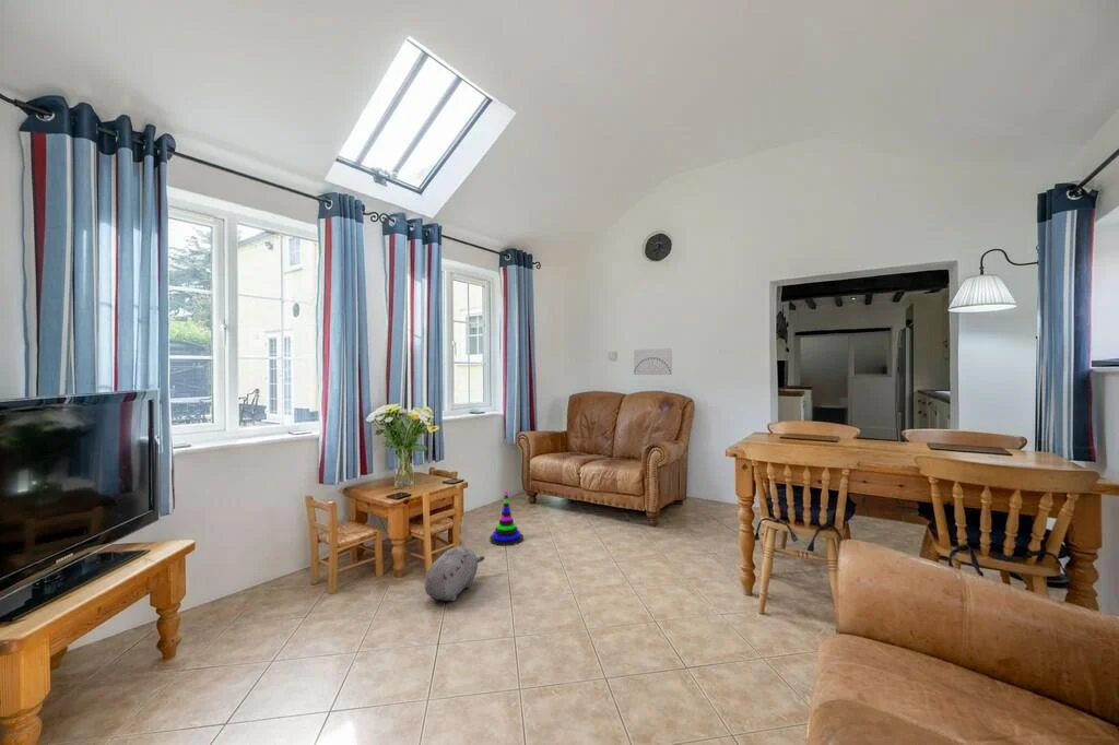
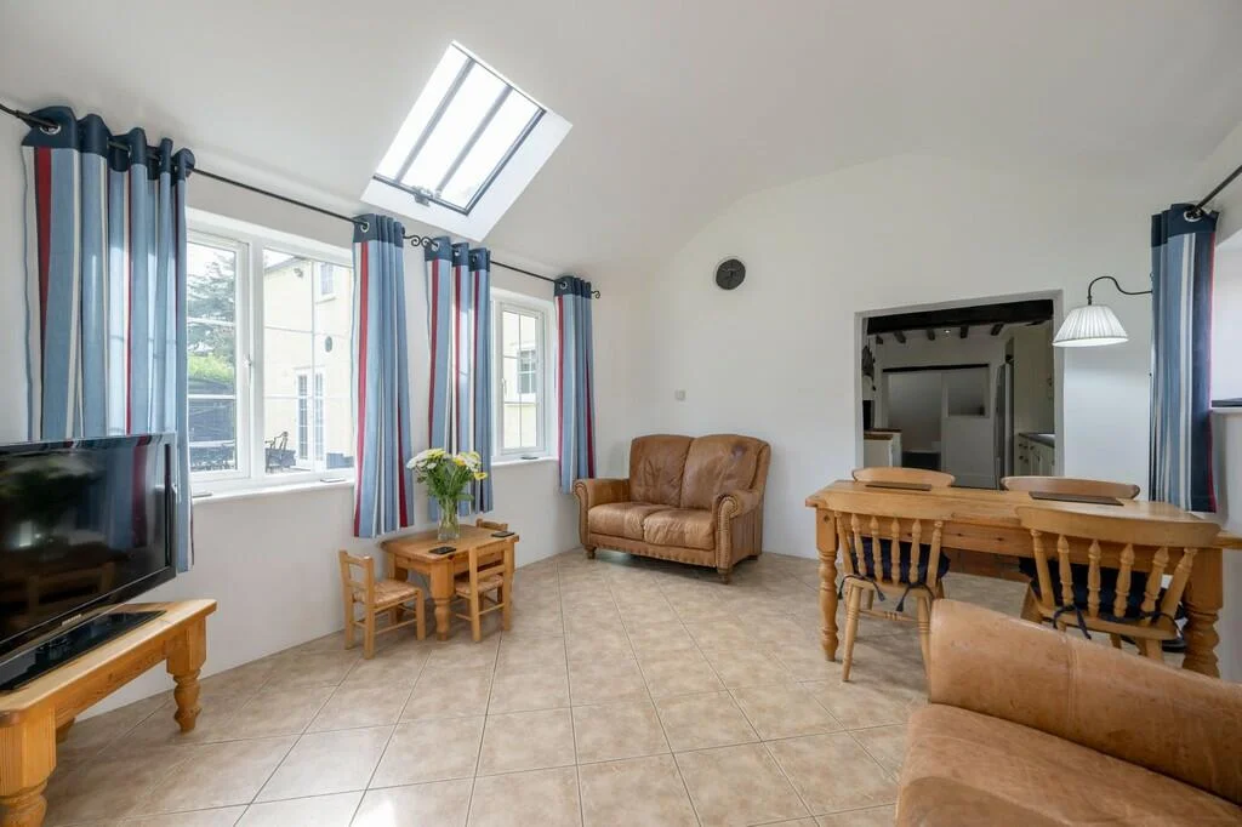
- wall art [633,347,673,376]
- stacking toy [488,490,525,547]
- plush toy [424,545,486,603]
